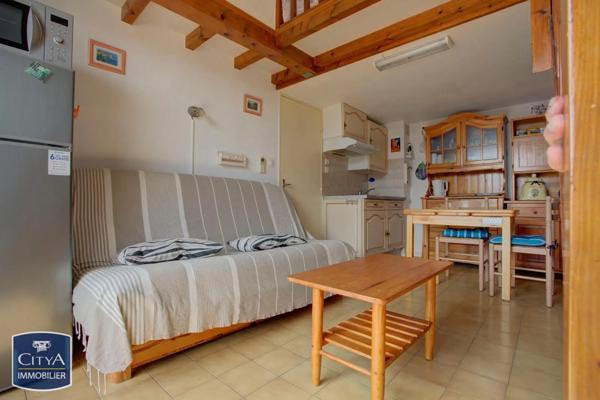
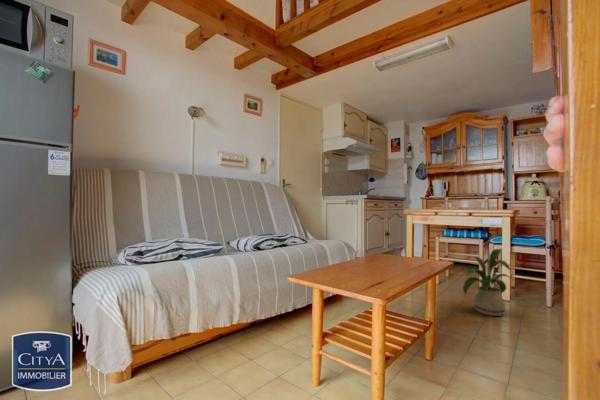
+ house plant [462,248,515,317]
